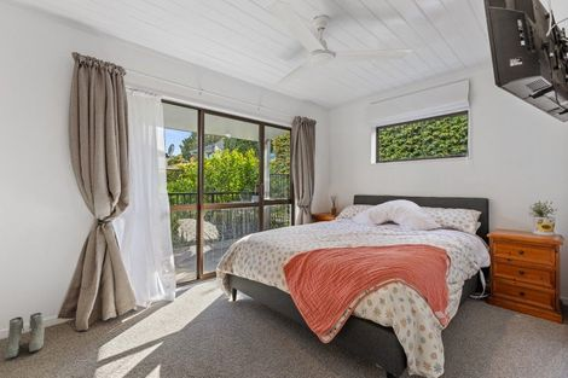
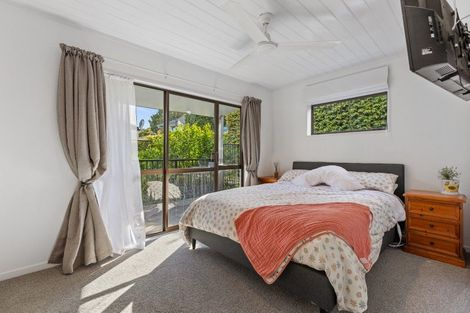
- boots [2,312,46,360]
